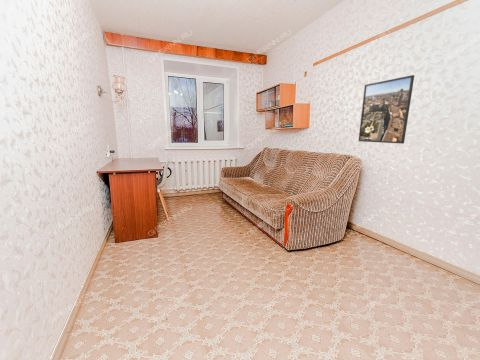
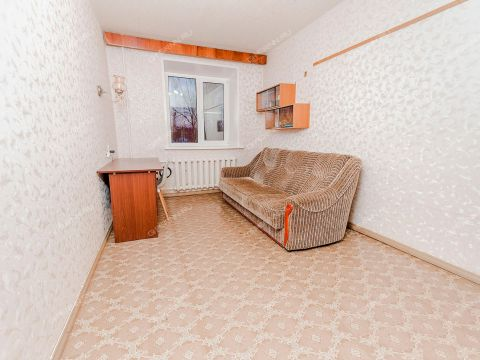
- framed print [358,74,415,145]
